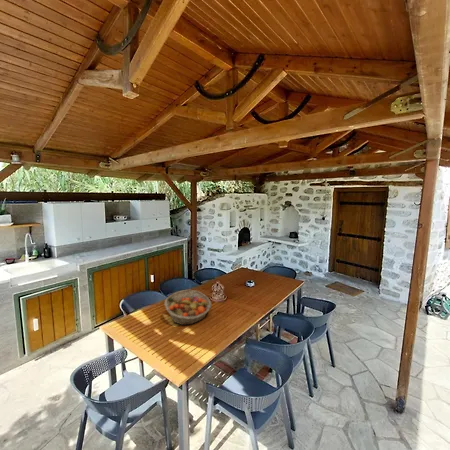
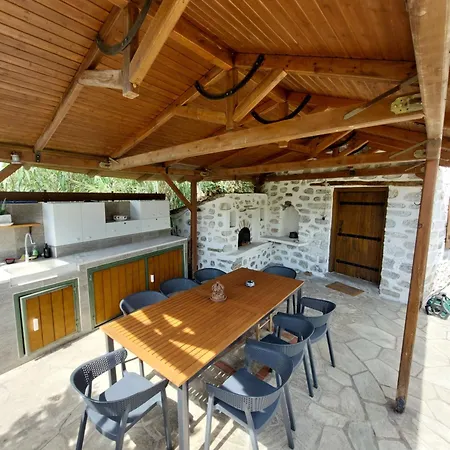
- fruit basket [163,289,212,326]
